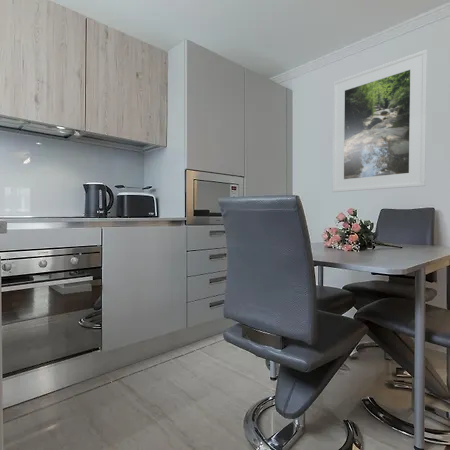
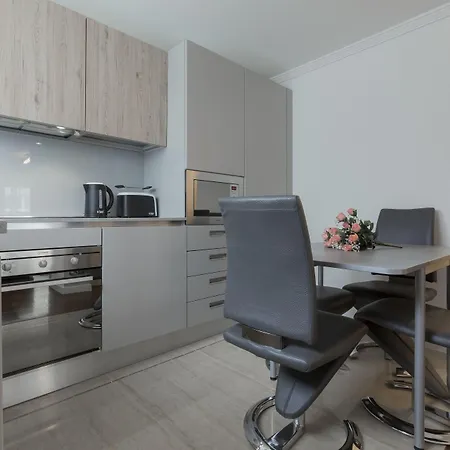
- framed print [331,49,428,193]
